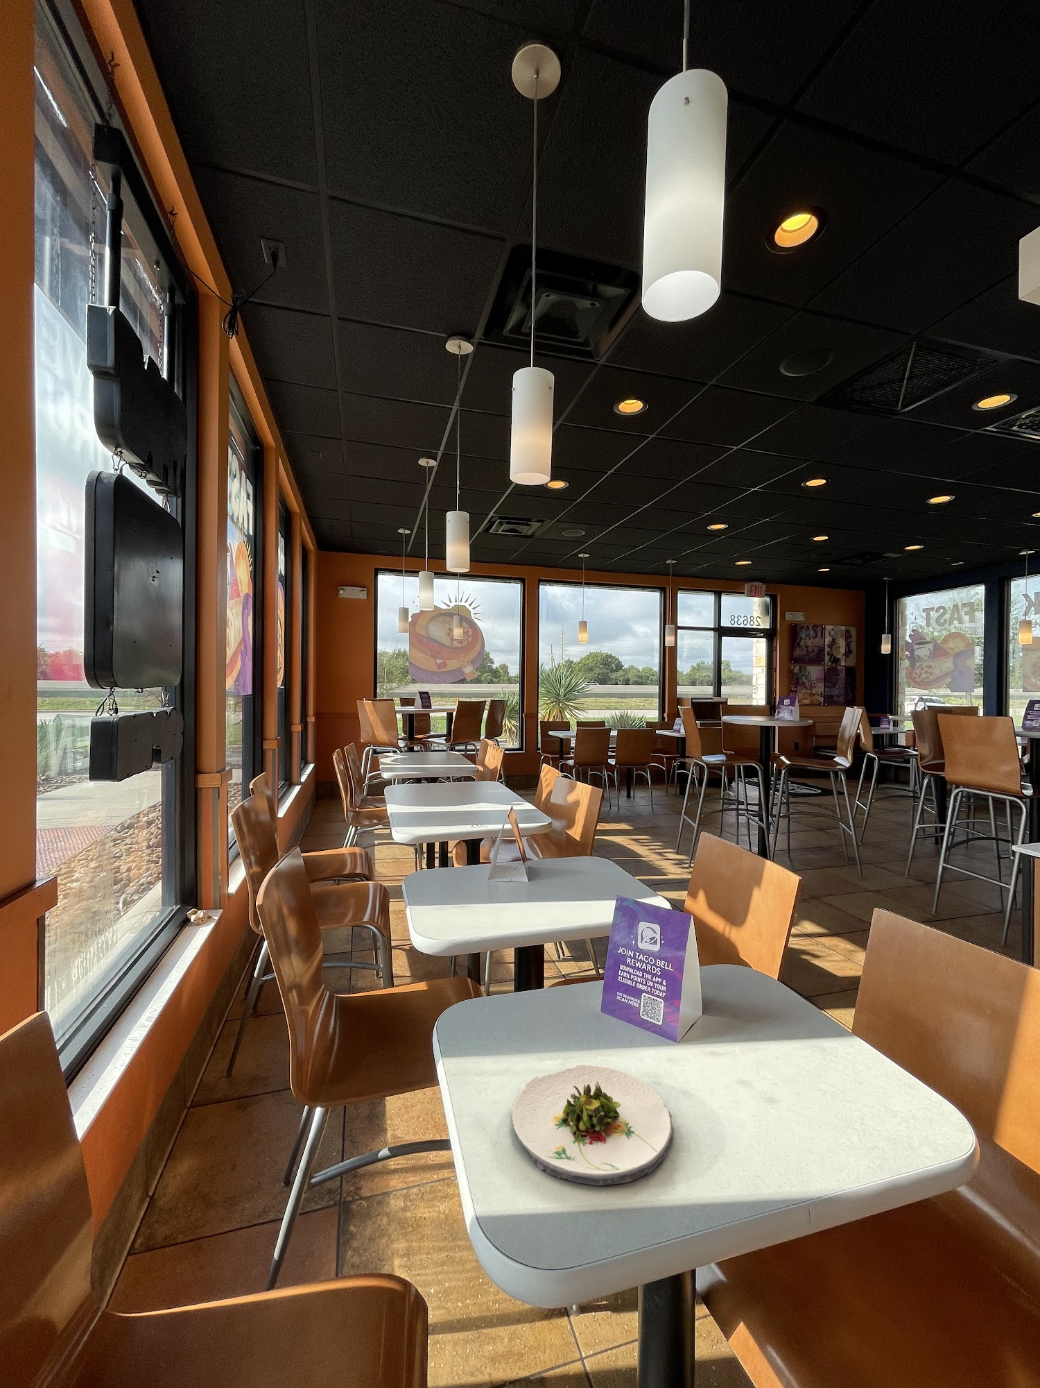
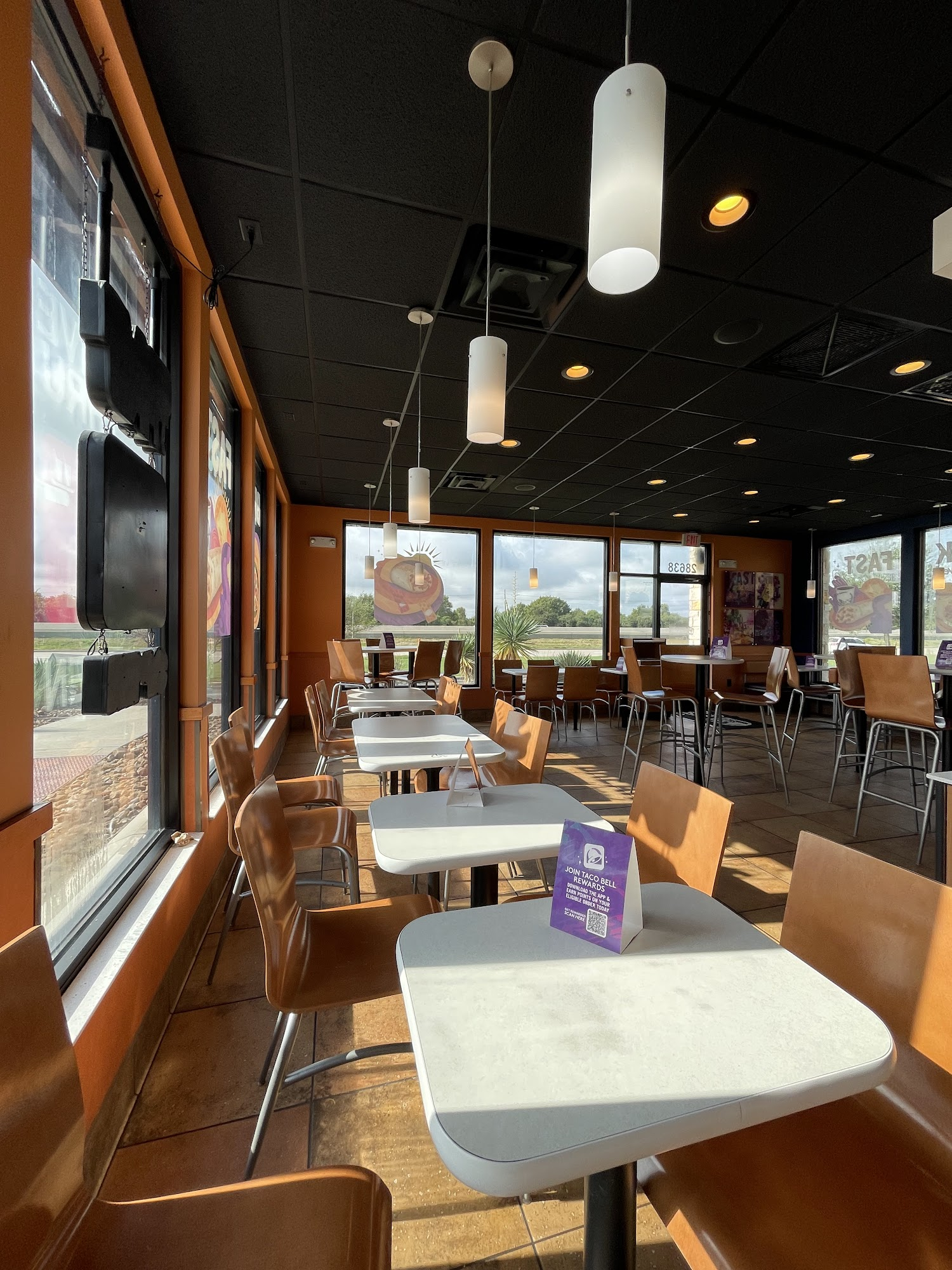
- salad plate [510,1063,675,1187]
